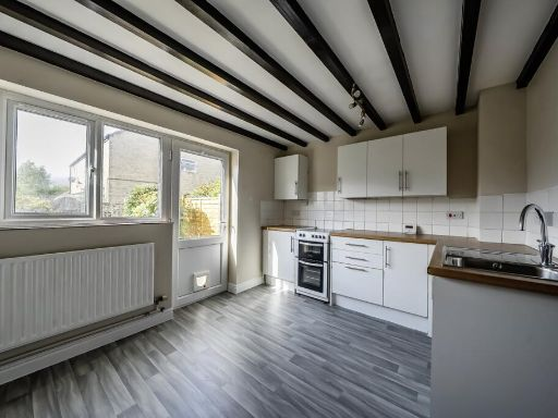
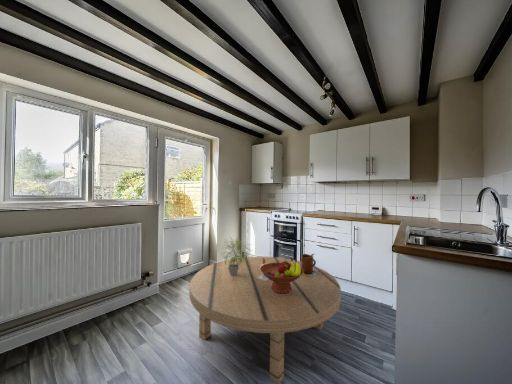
+ potted plant [218,235,254,276]
+ dining table [189,256,342,384]
+ ceramic jug [300,253,318,278]
+ fruit bowl [260,257,304,294]
